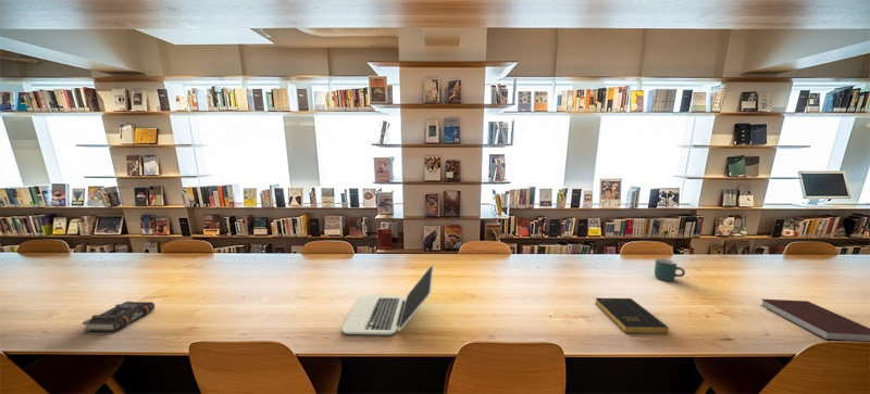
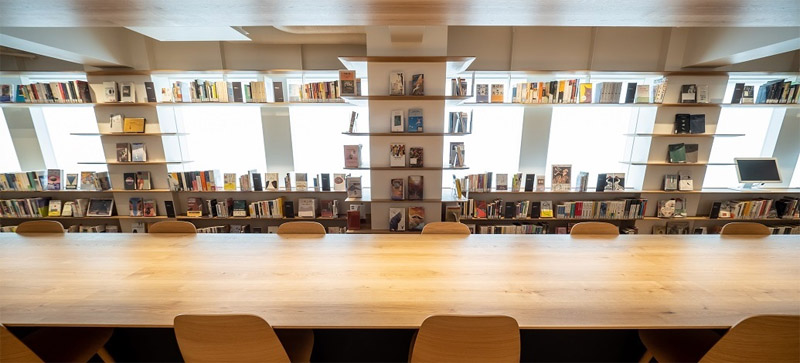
- book [82,301,156,332]
- laptop [341,264,435,335]
- book [594,297,670,334]
- mug [654,257,686,282]
- notebook [760,298,870,343]
